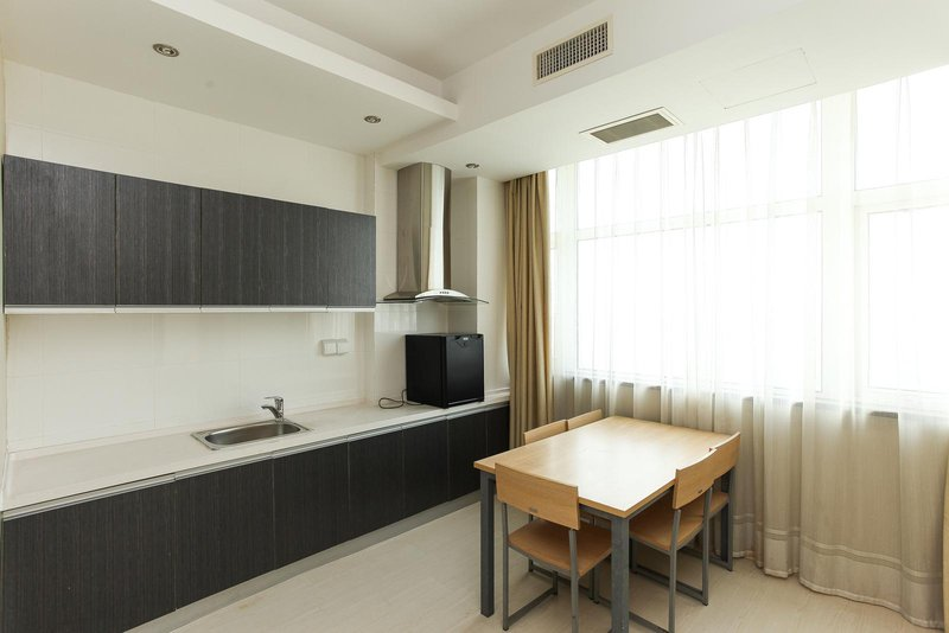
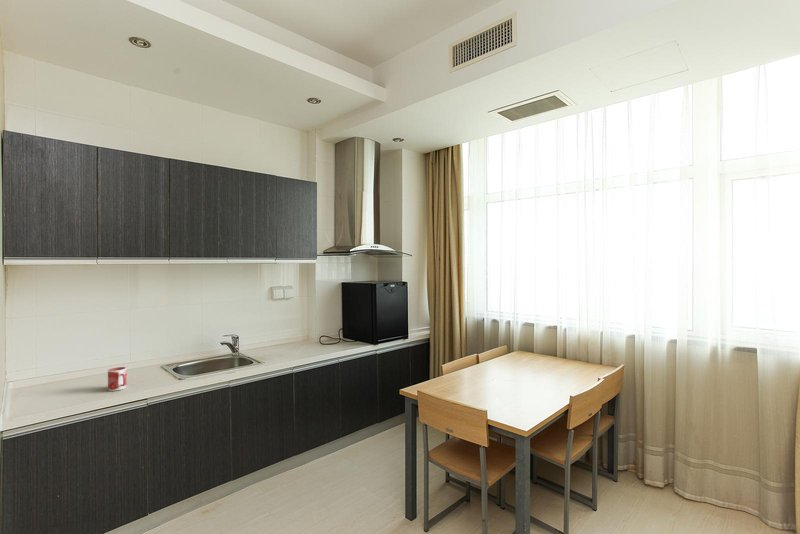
+ mug [107,366,128,392]
